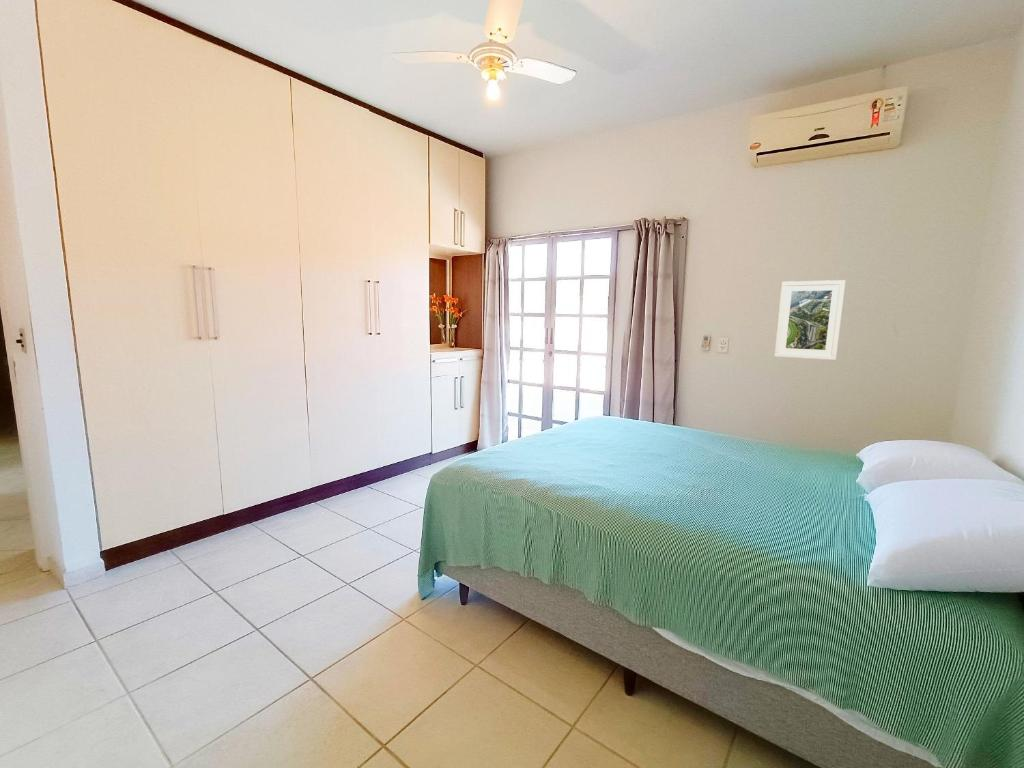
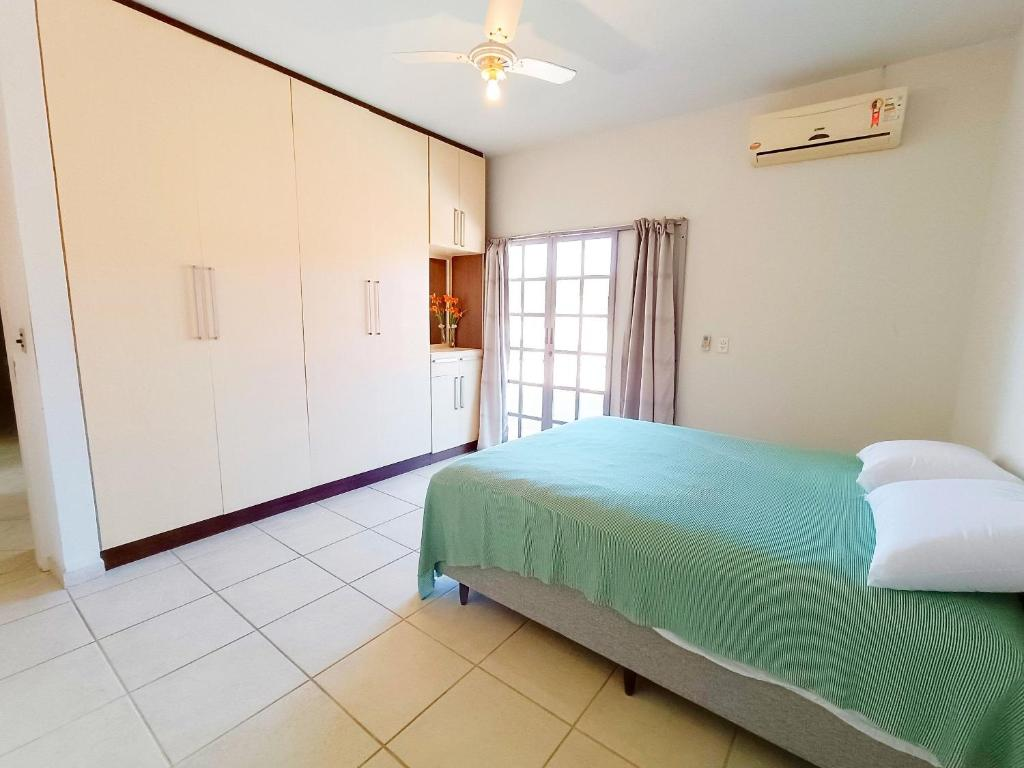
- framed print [774,279,846,361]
